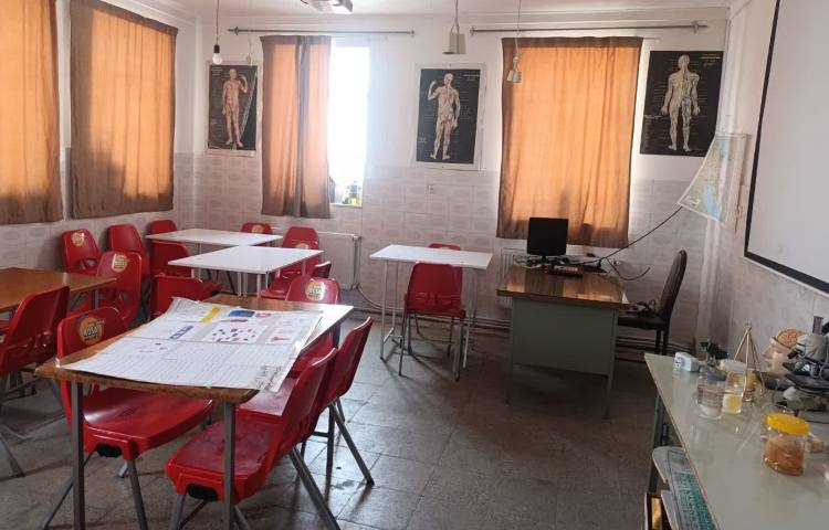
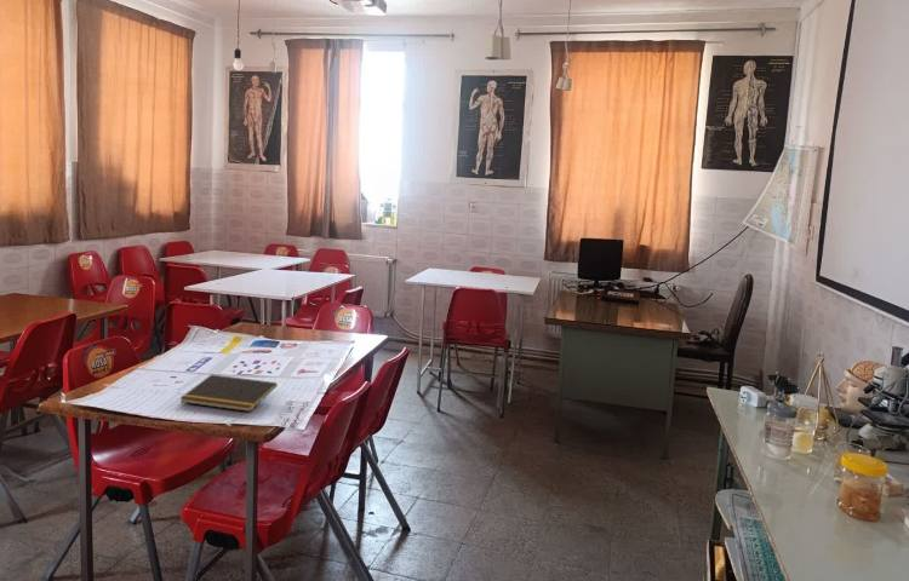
+ notepad [179,373,278,413]
